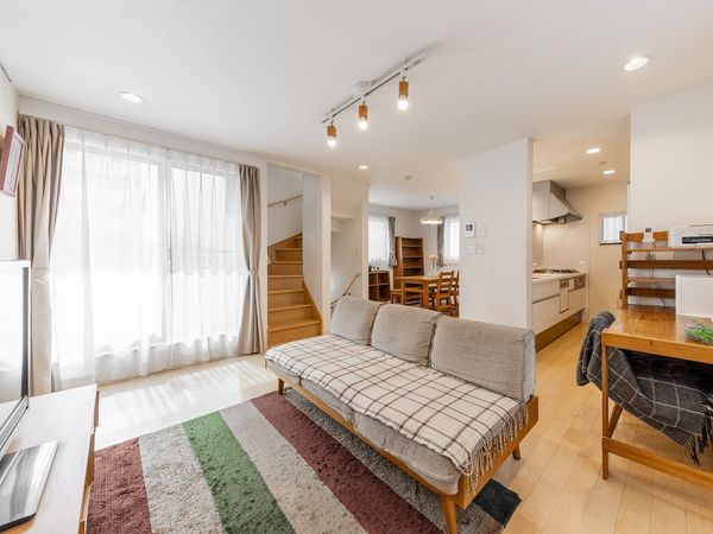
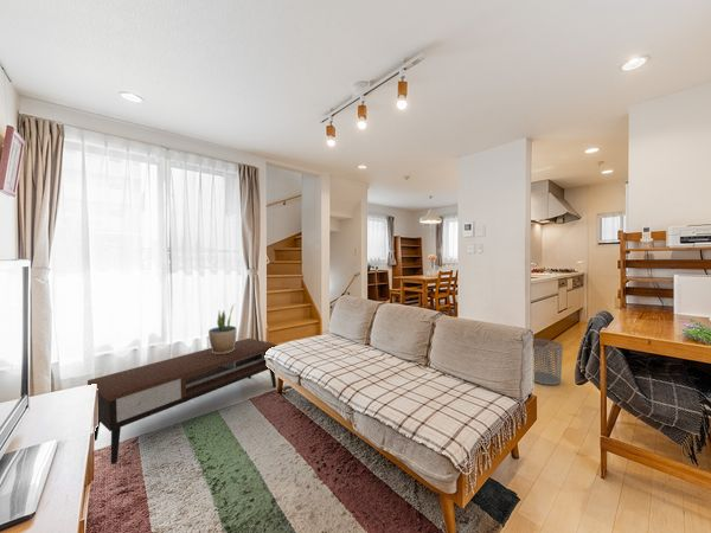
+ coffee table [87,336,278,465]
+ potted plant [207,303,238,354]
+ waste bin [533,338,564,386]
